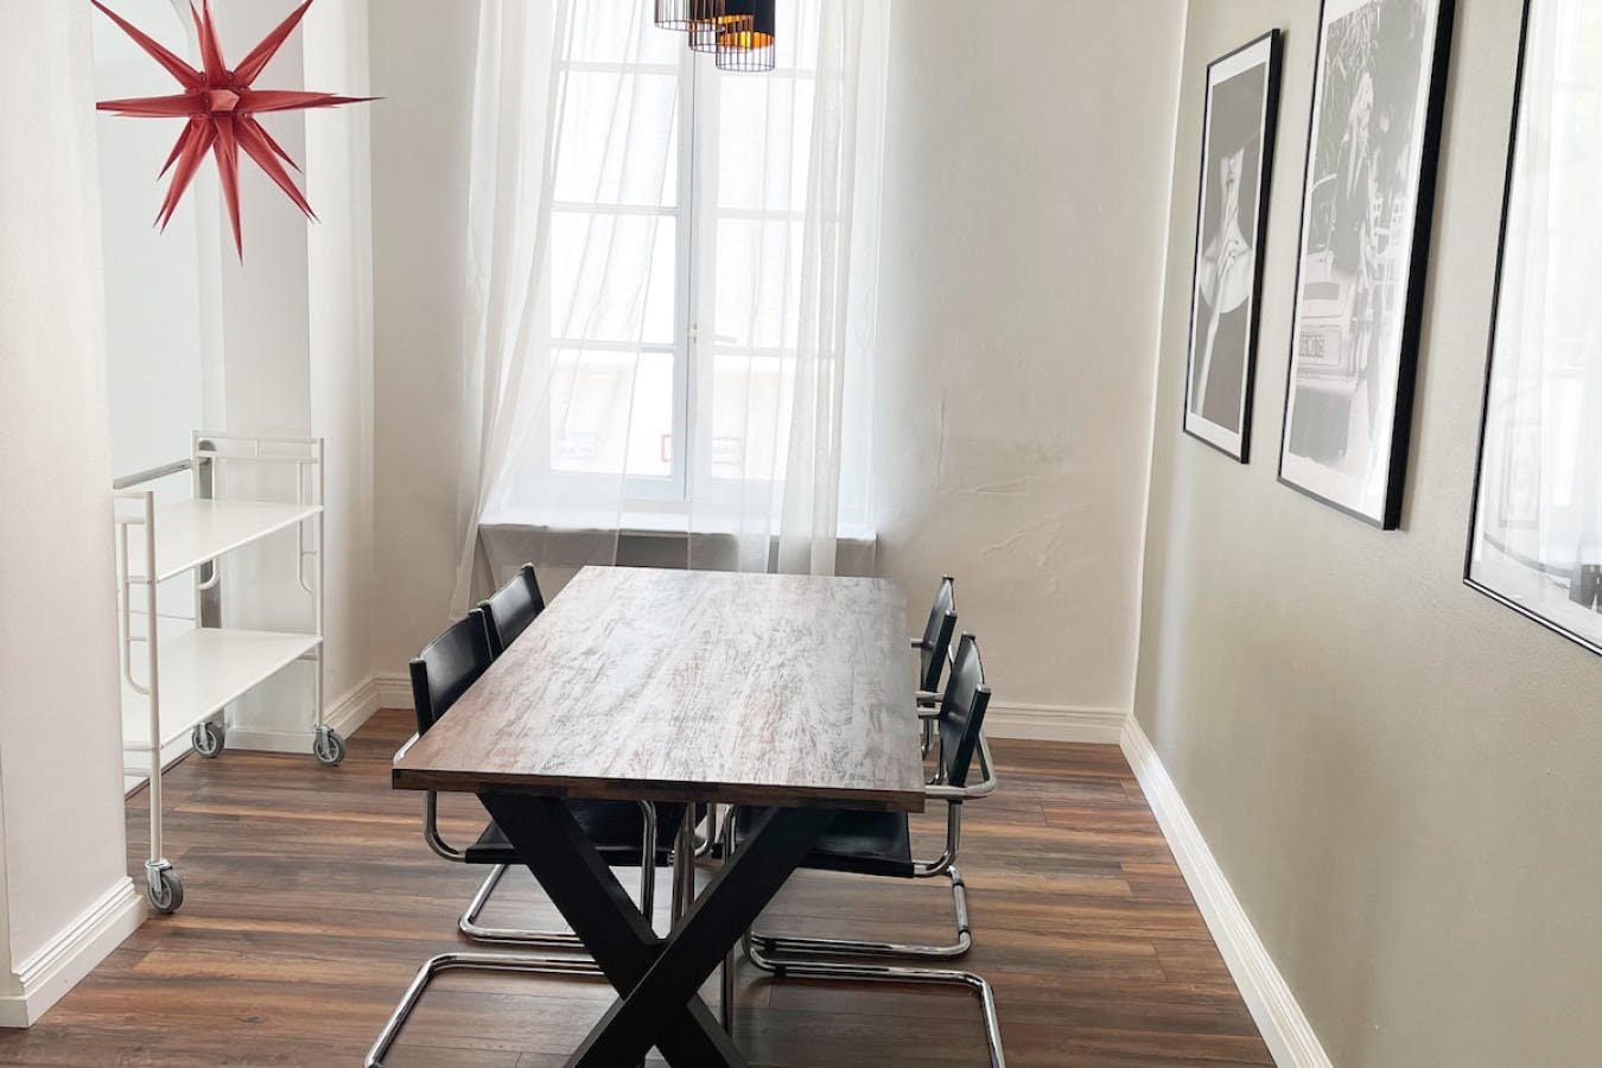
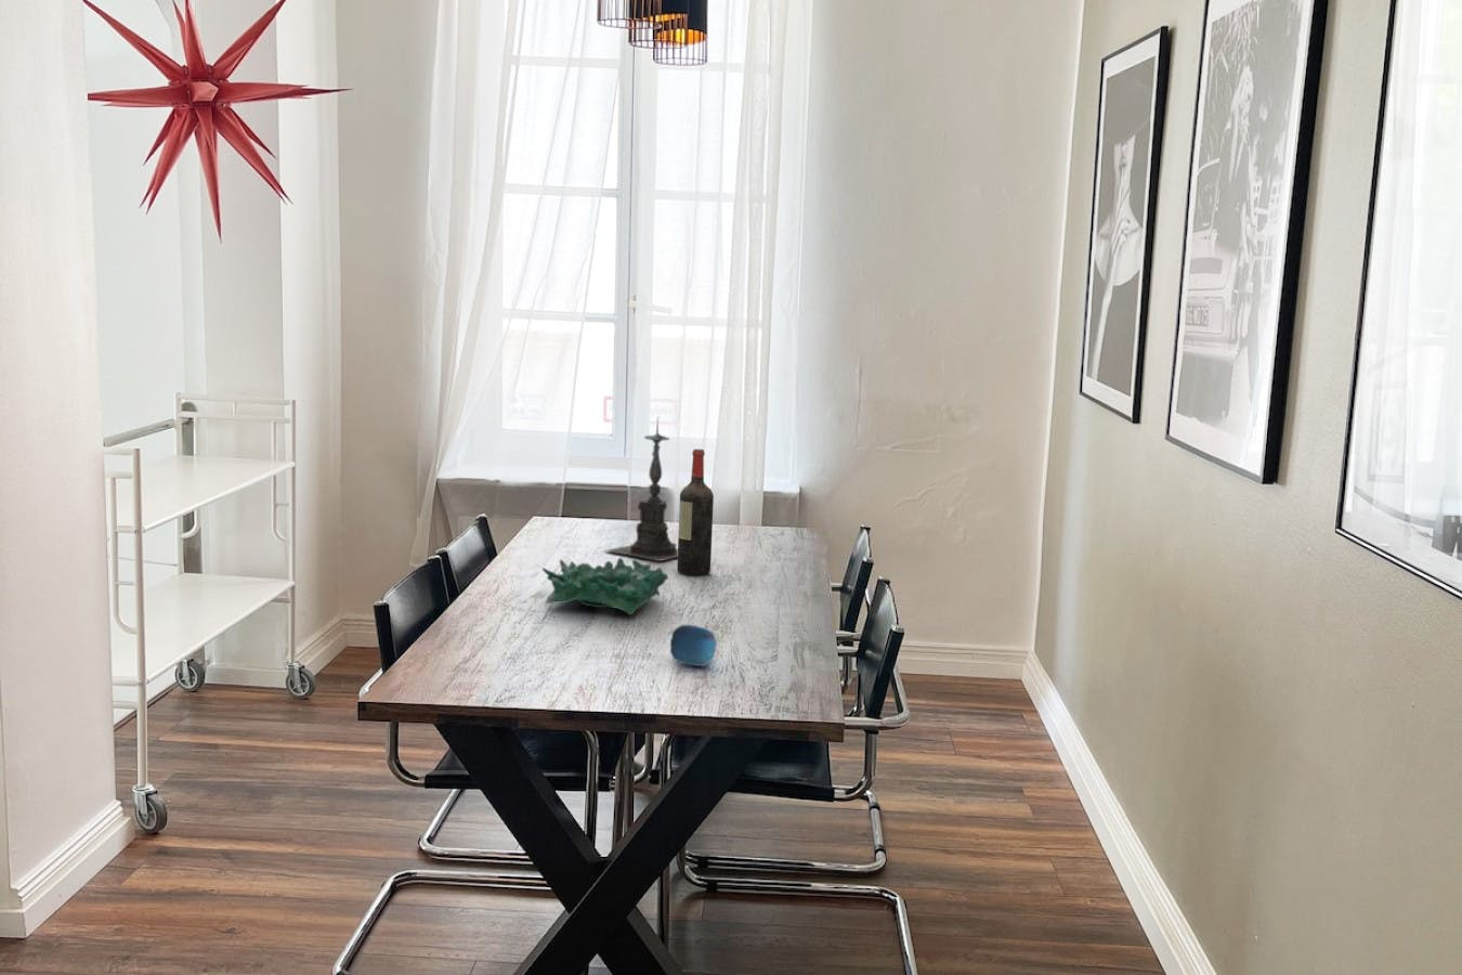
+ wine bottle [676,448,715,577]
+ fruit [669,622,718,667]
+ decorative bowl [542,557,669,616]
+ candle holder [604,416,678,563]
